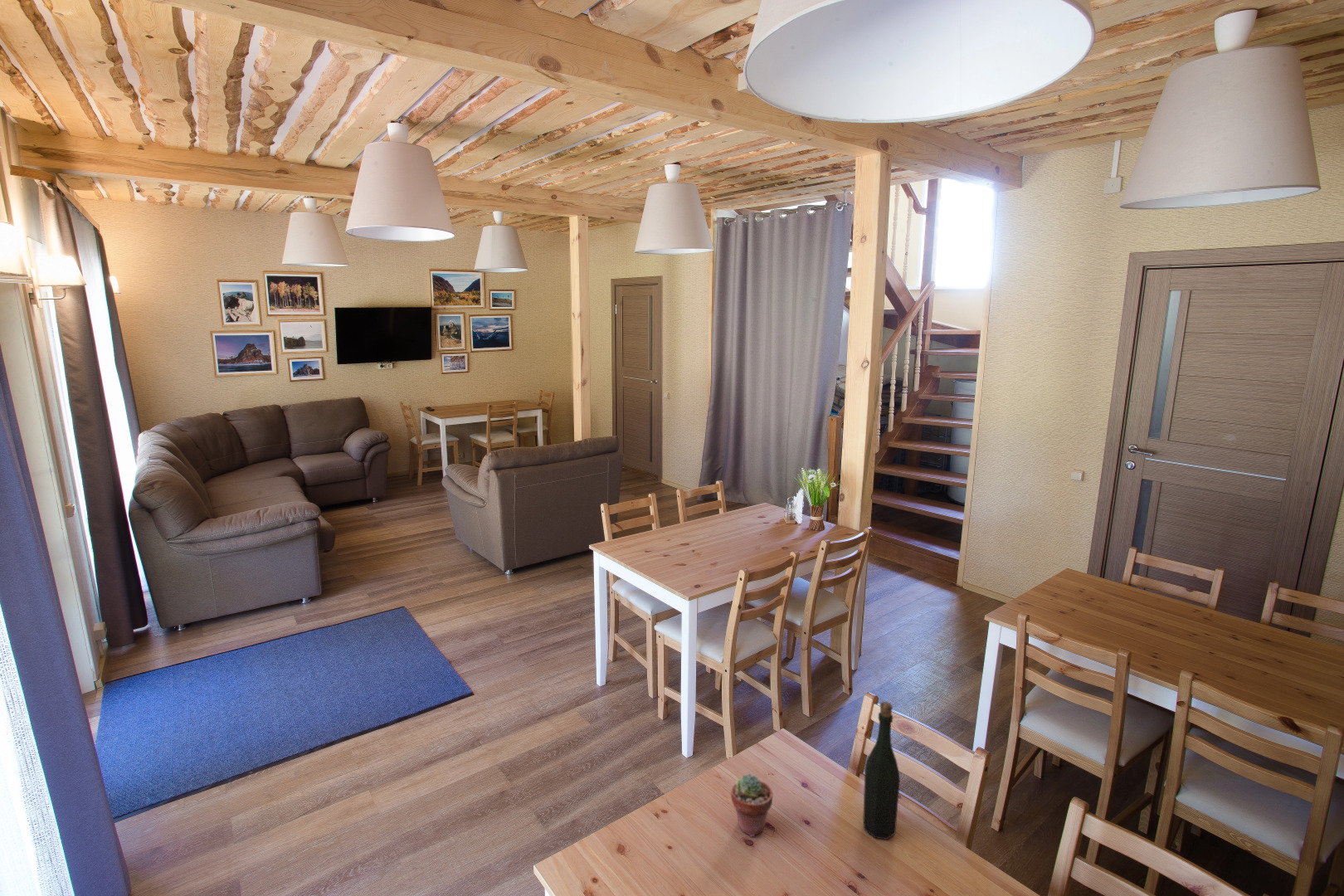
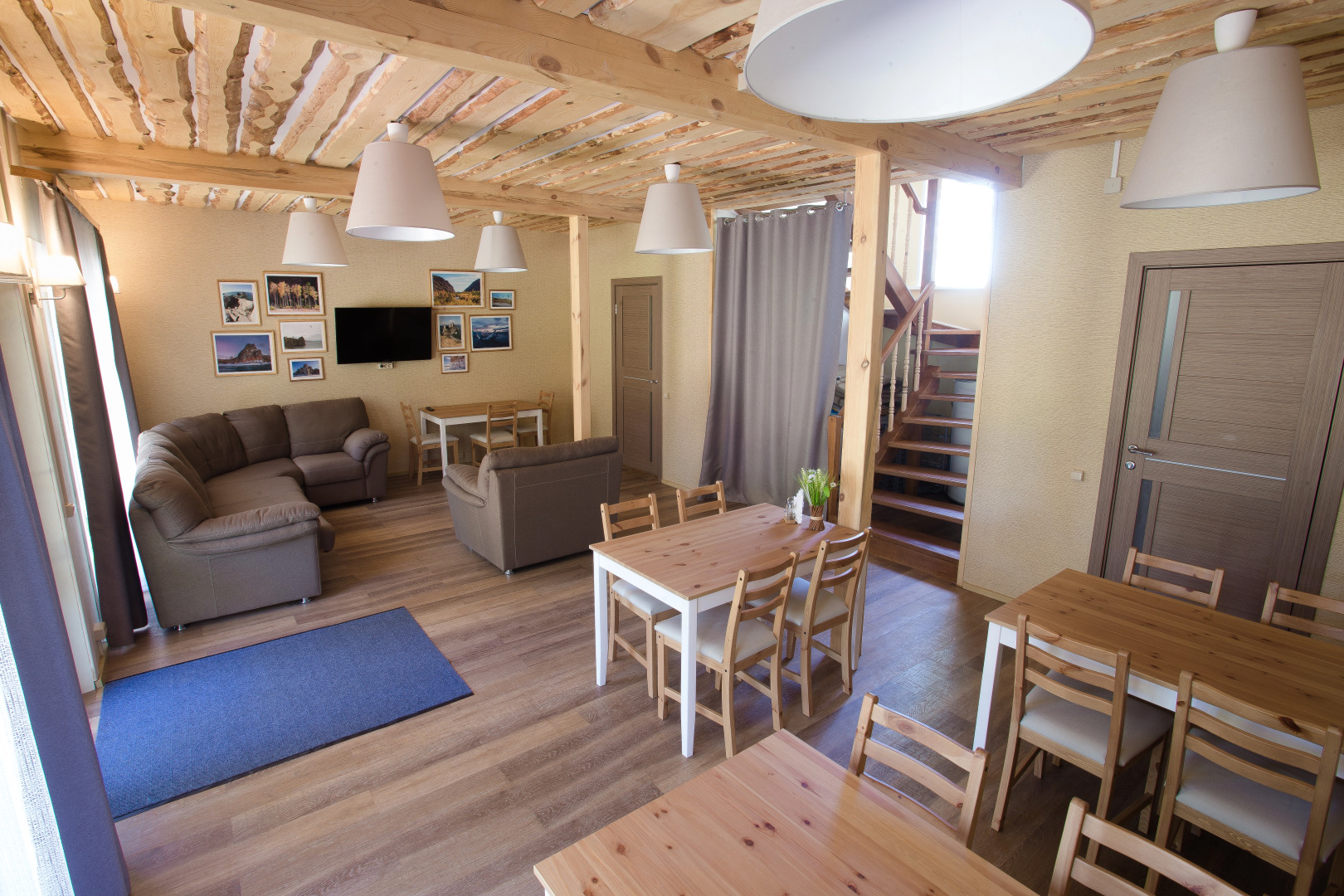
- potted succulent [730,772,773,838]
- bottle [862,701,901,840]
